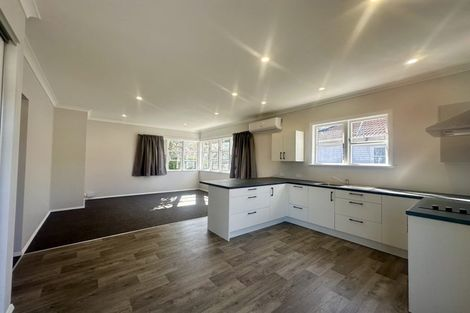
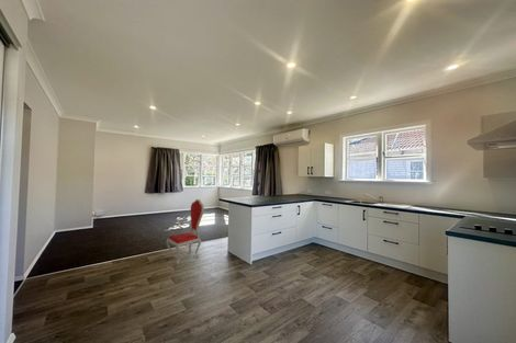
+ dining chair [166,198,205,265]
